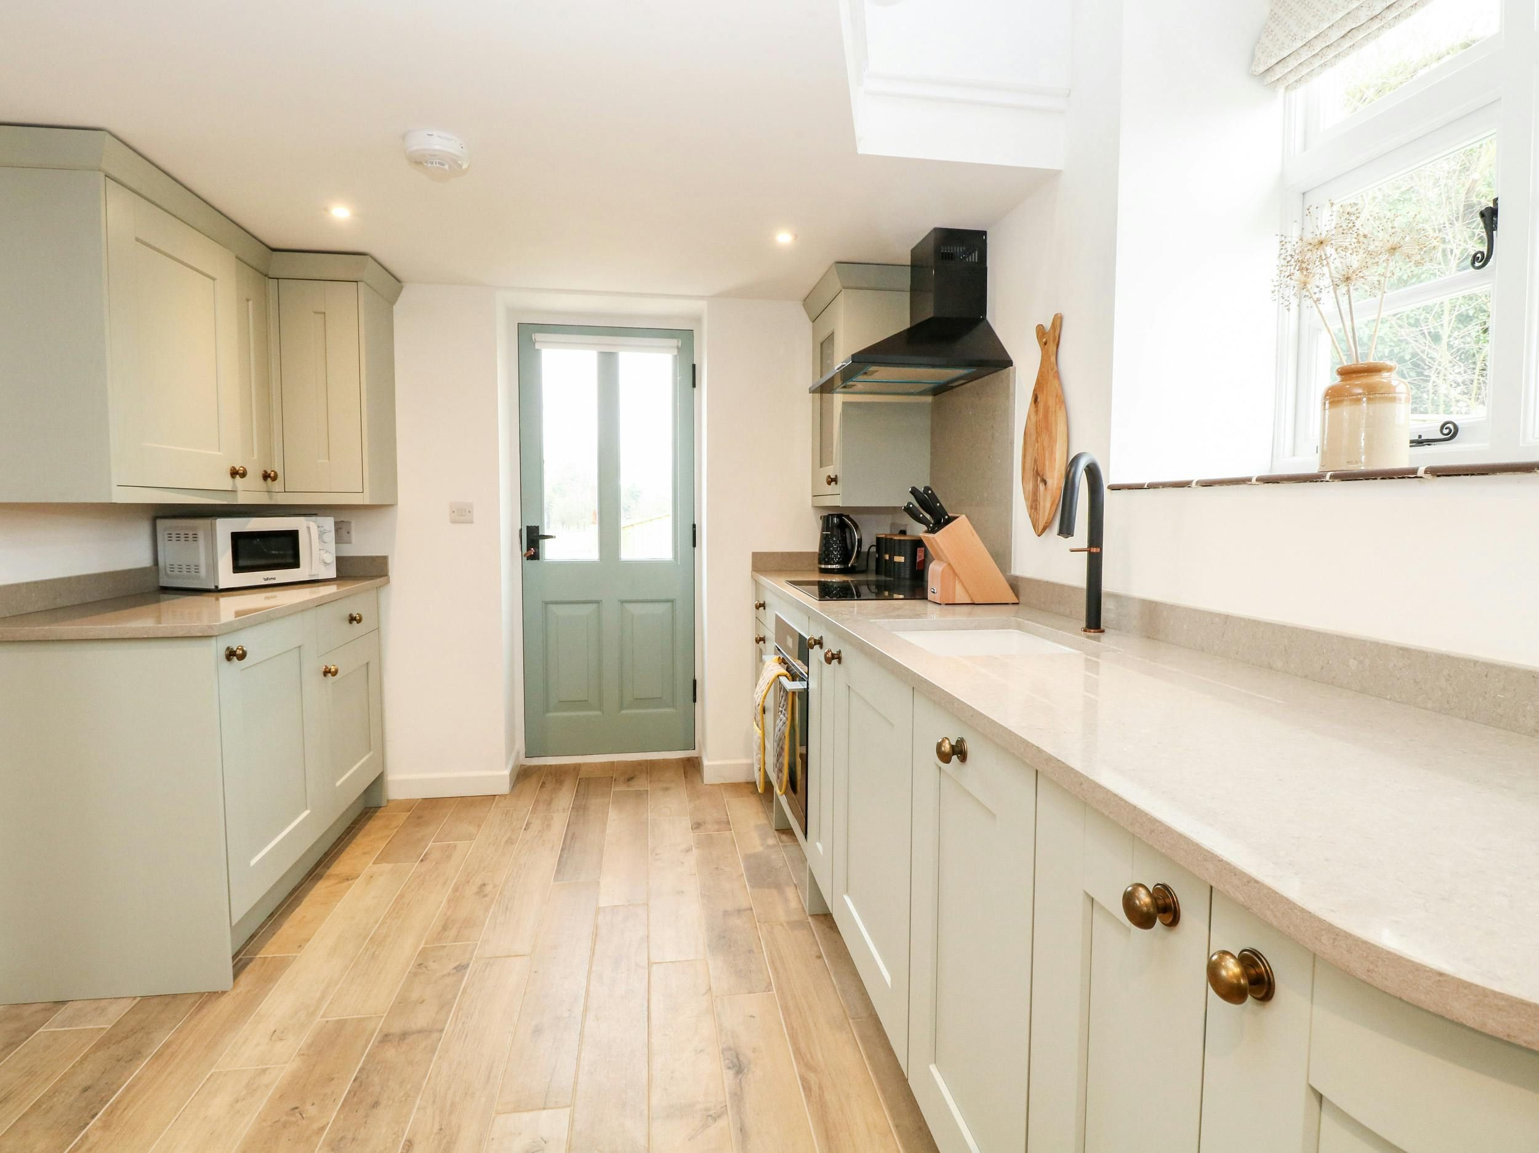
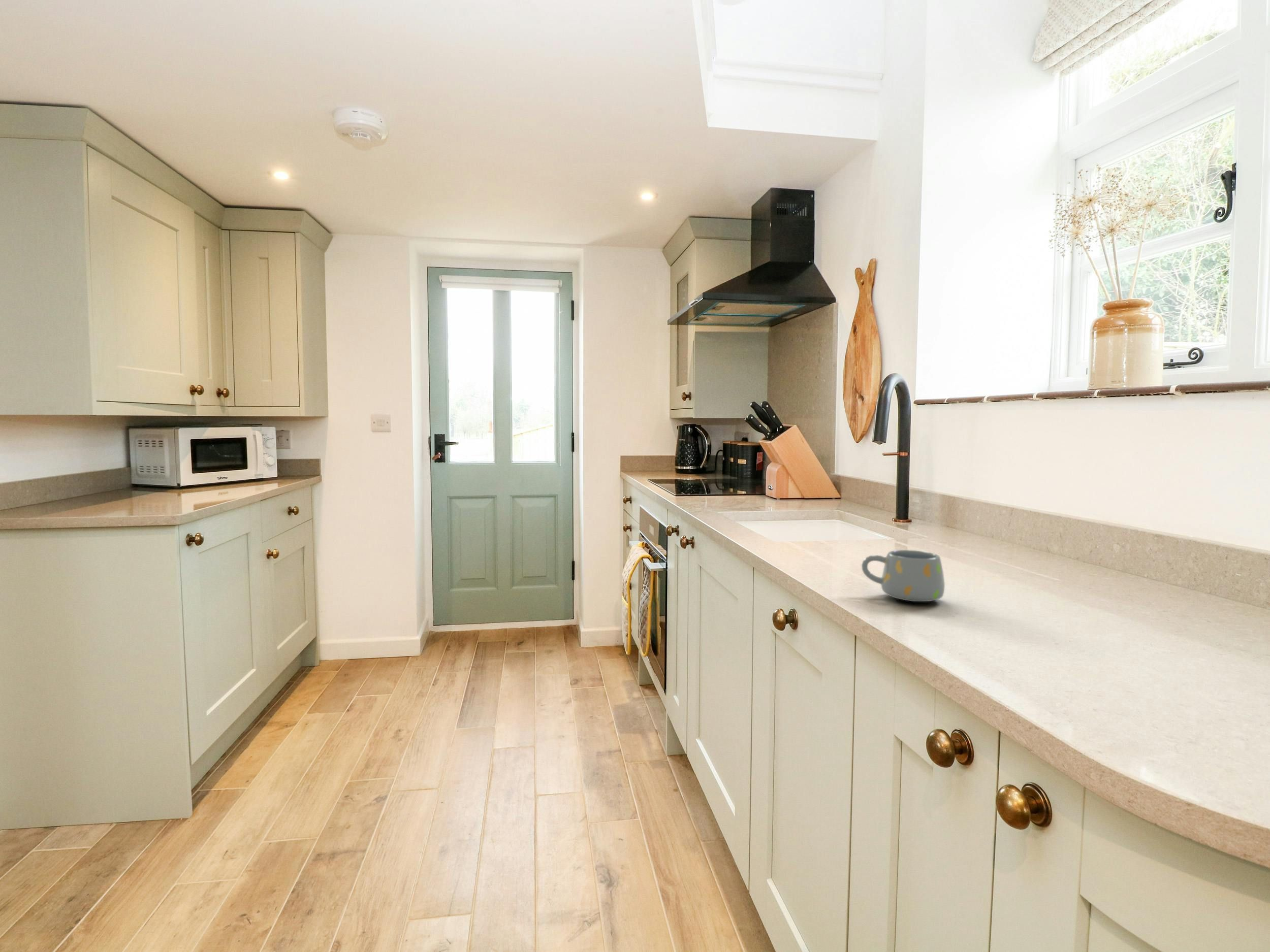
+ mug [861,549,945,602]
